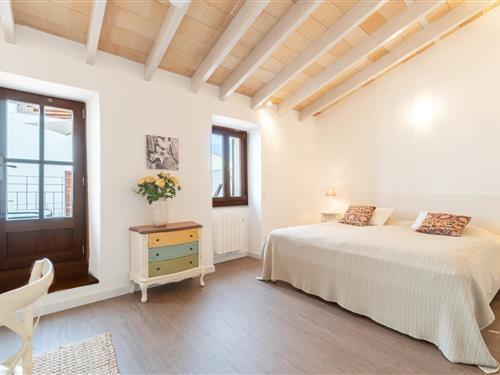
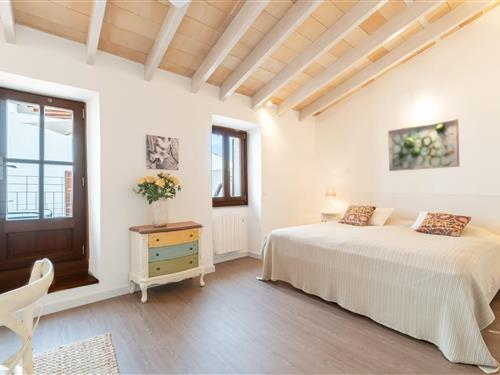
+ wall art [387,118,460,172]
